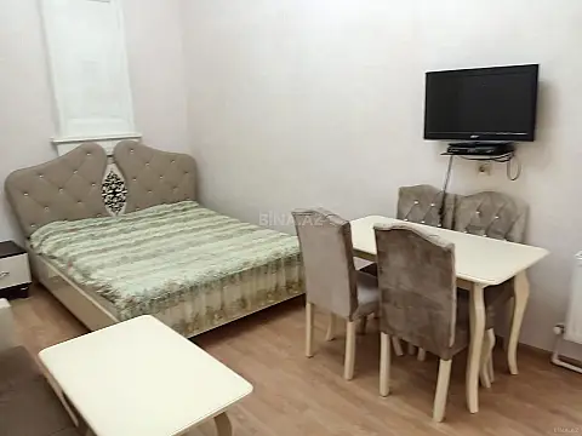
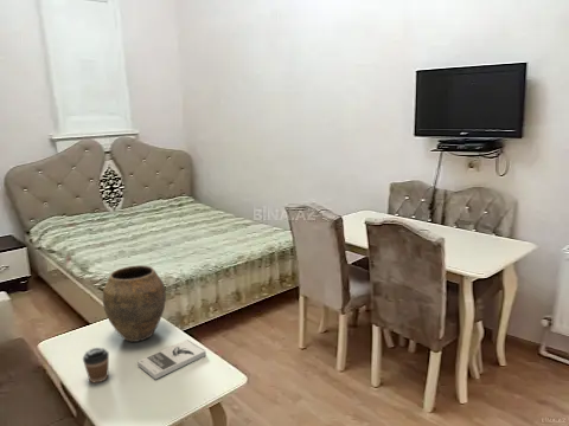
+ vase [102,264,167,343]
+ coffee cup [82,347,110,385]
+ book [136,338,207,380]
